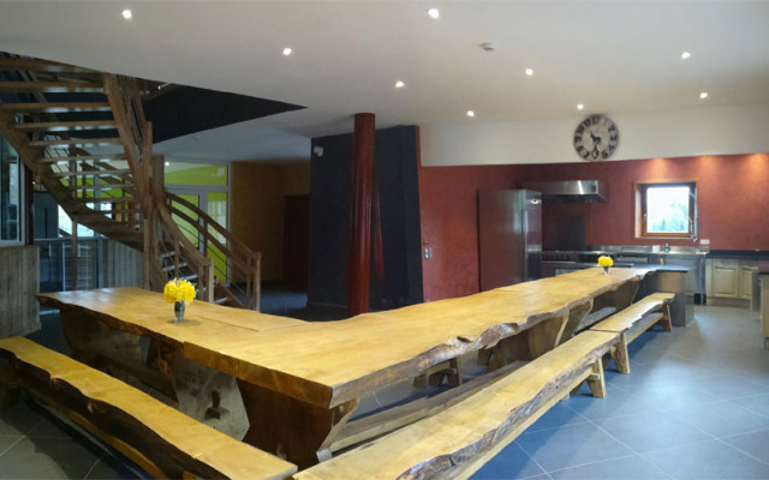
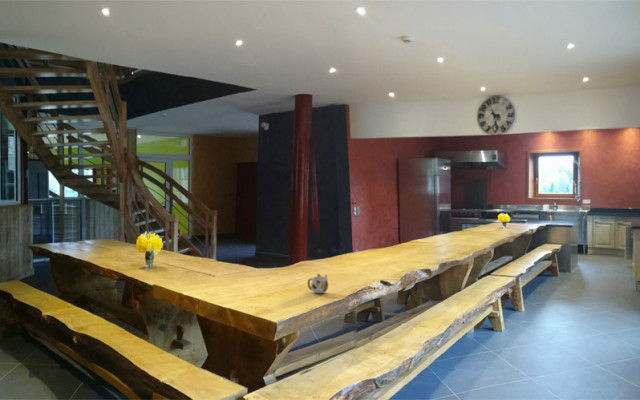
+ mug [307,273,329,294]
